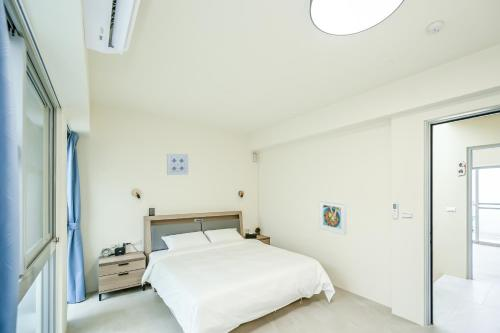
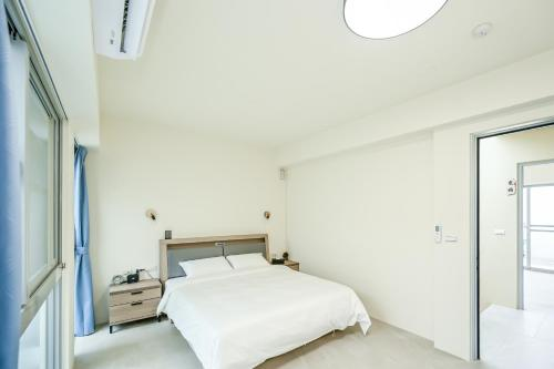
- wall art [166,153,189,176]
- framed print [318,199,347,236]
